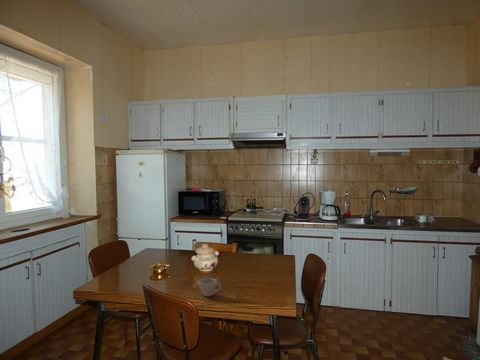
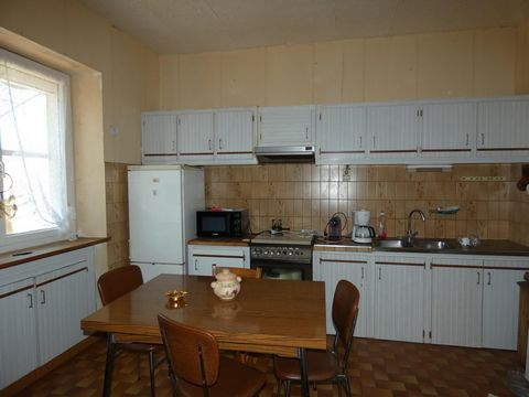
- cup [197,277,223,297]
